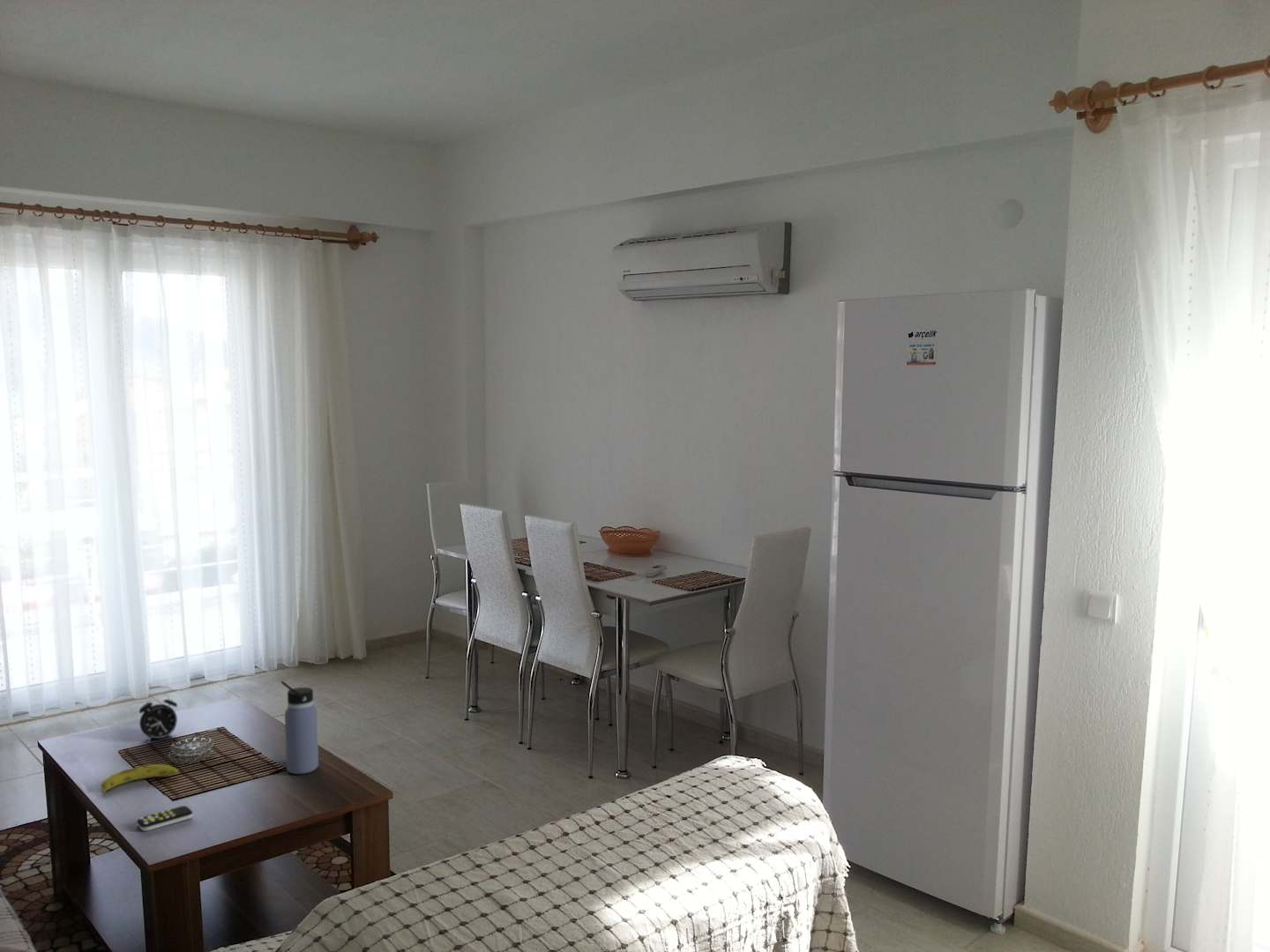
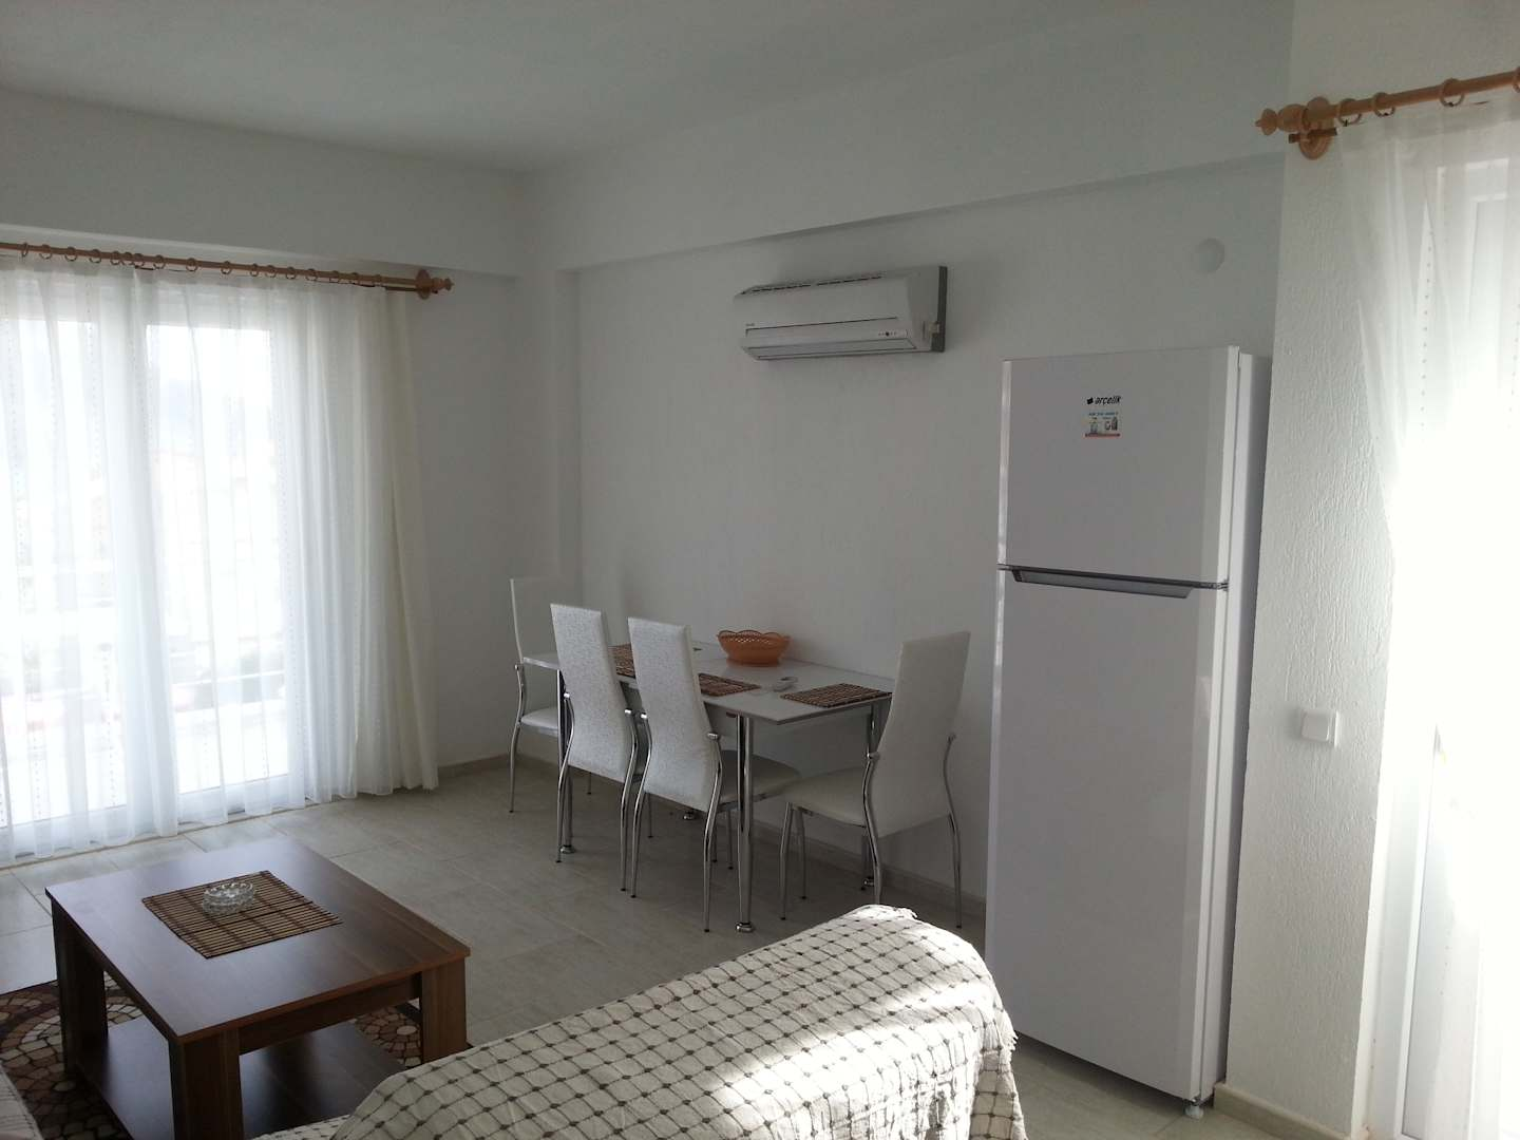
- fruit [101,763,180,795]
- alarm clock [138,693,178,742]
- remote control [136,805,194,832]
- water bottle [280,681,319,775]
